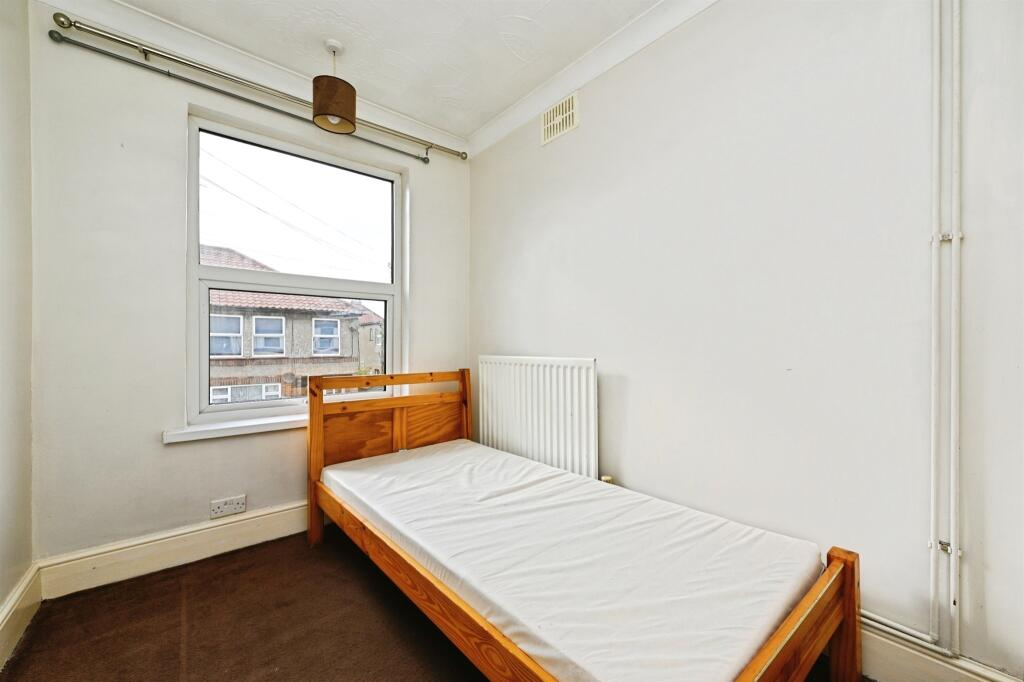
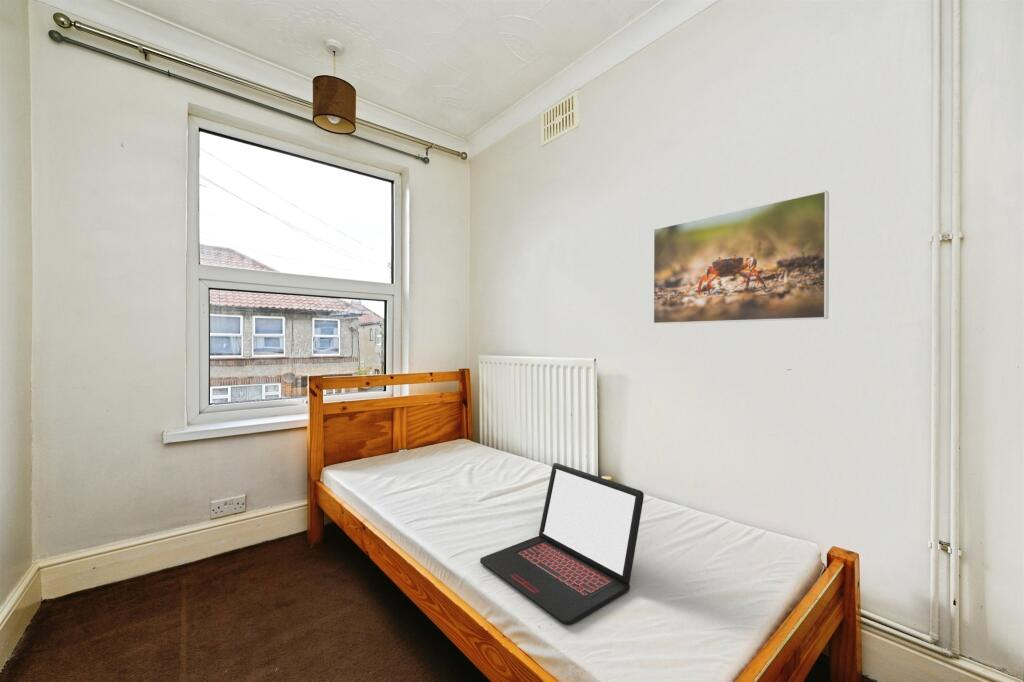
+ laptop [479,462,645,626]
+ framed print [652,190,830,325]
